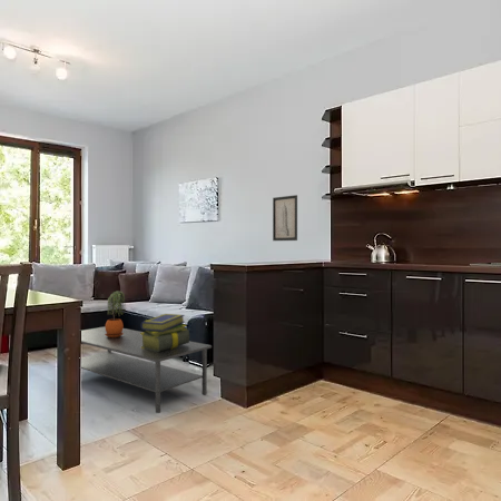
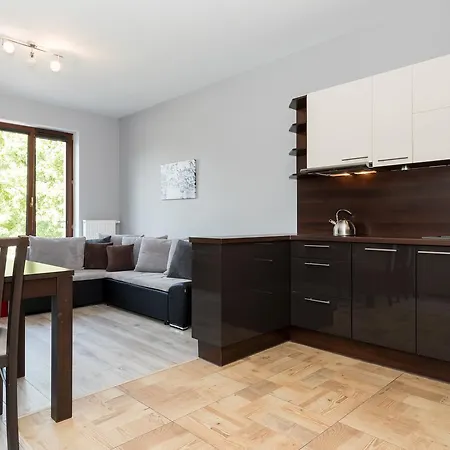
- stack of books [139,313,190,352]
- potted plant [105,289,127,337]
- coffee table [80,325,213,414]
- wall art [272,194,298,242]
